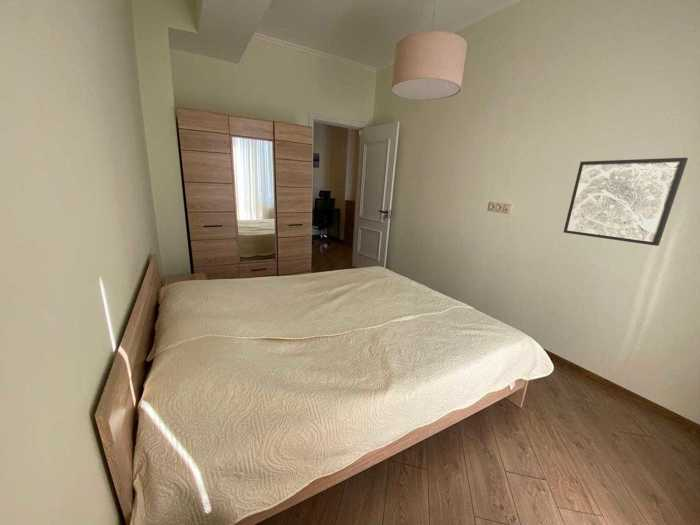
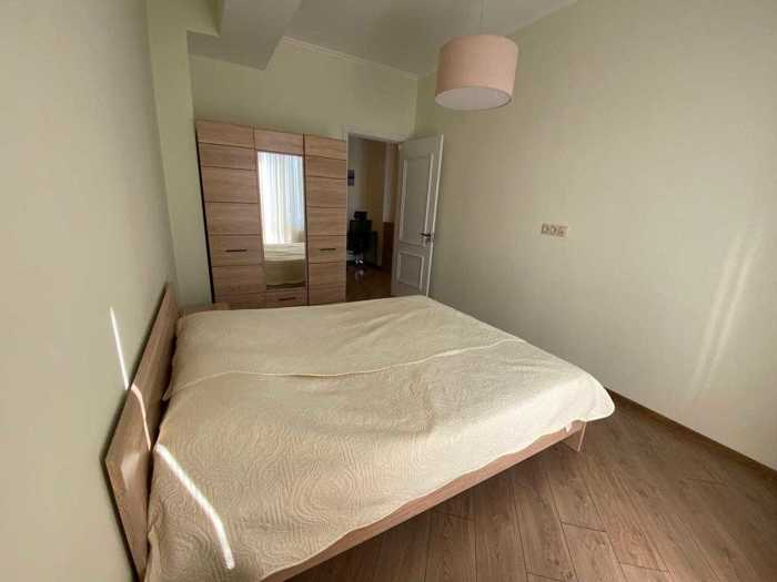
- wall art [562,157,689,247]
